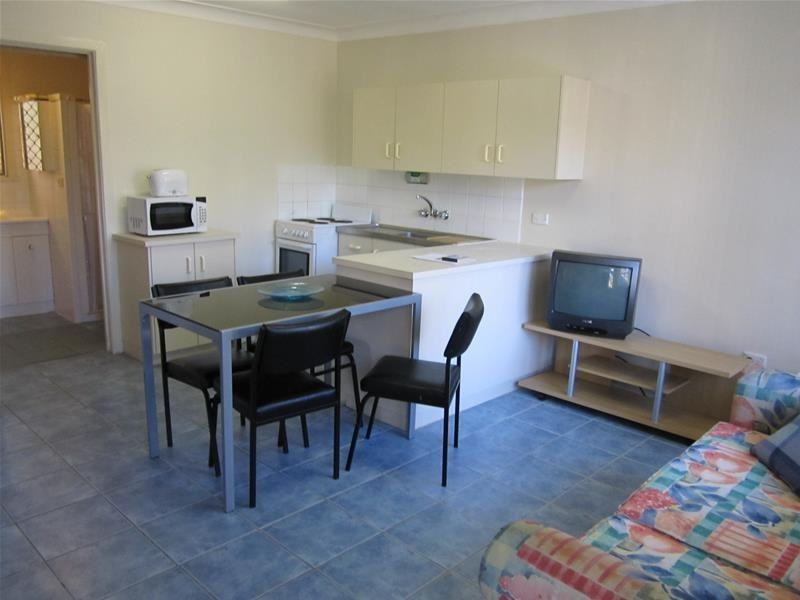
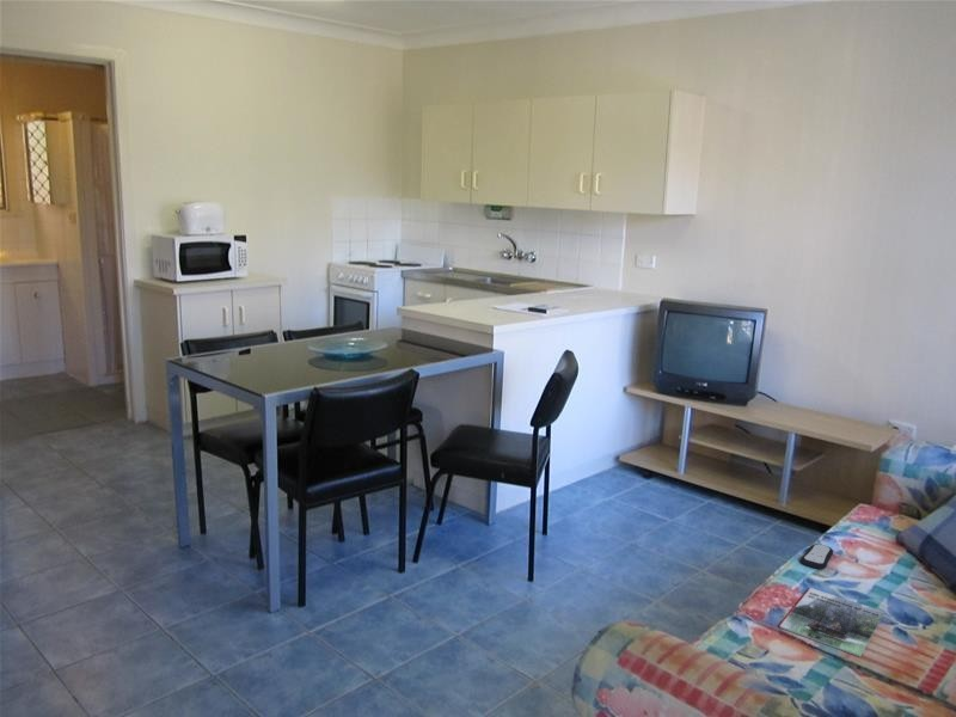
+ magazine [778,587,885,657]
+ remote control [799,543,834,570]
